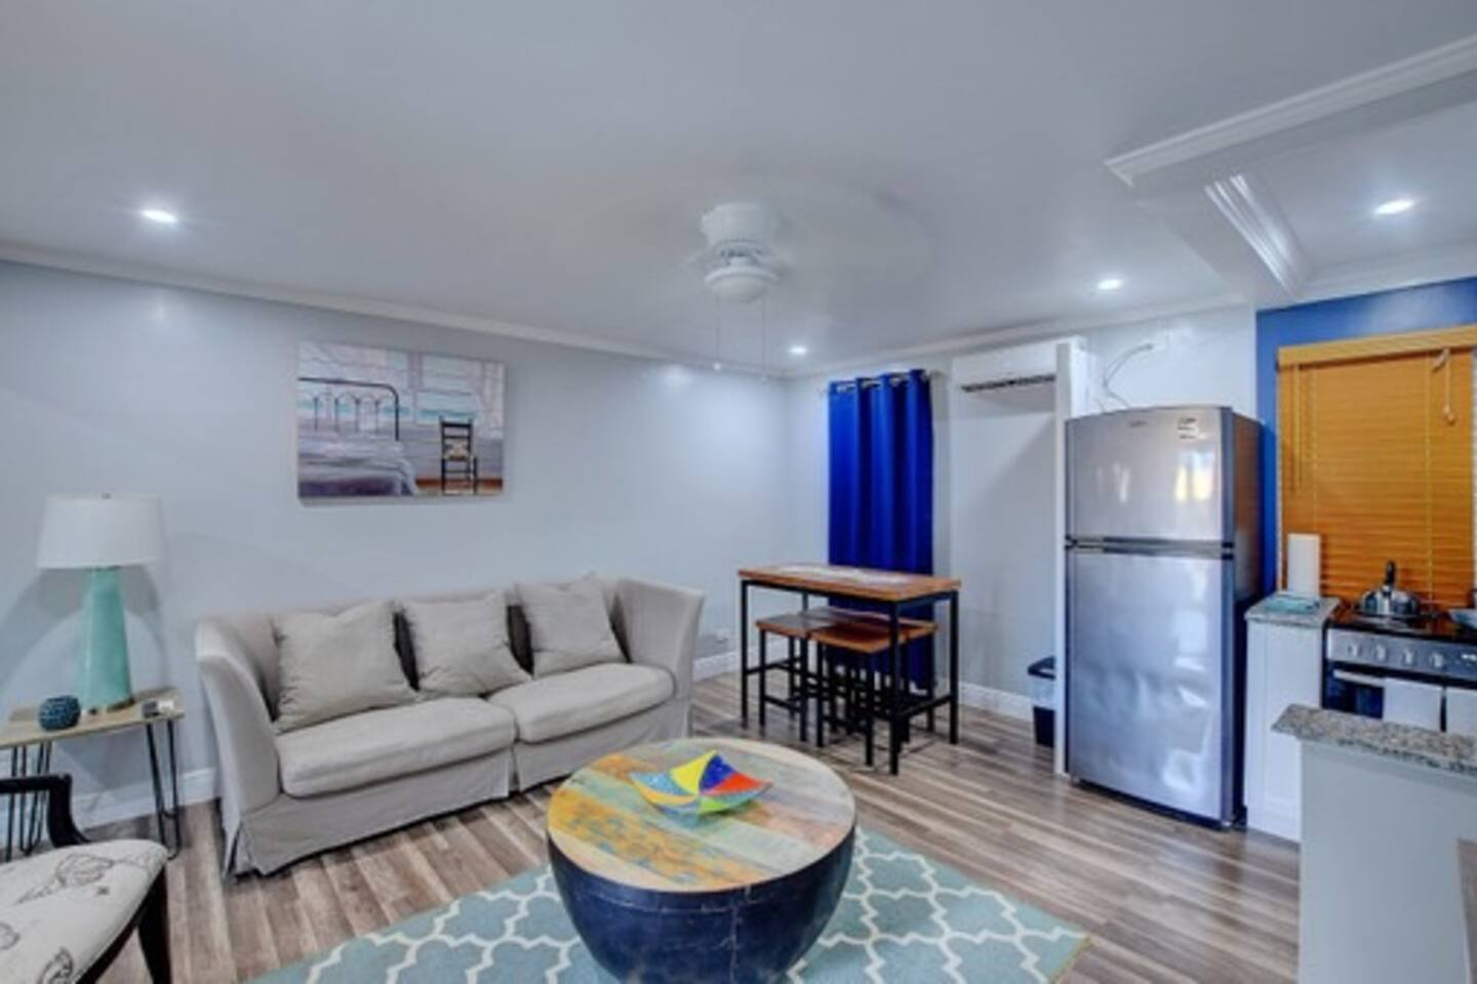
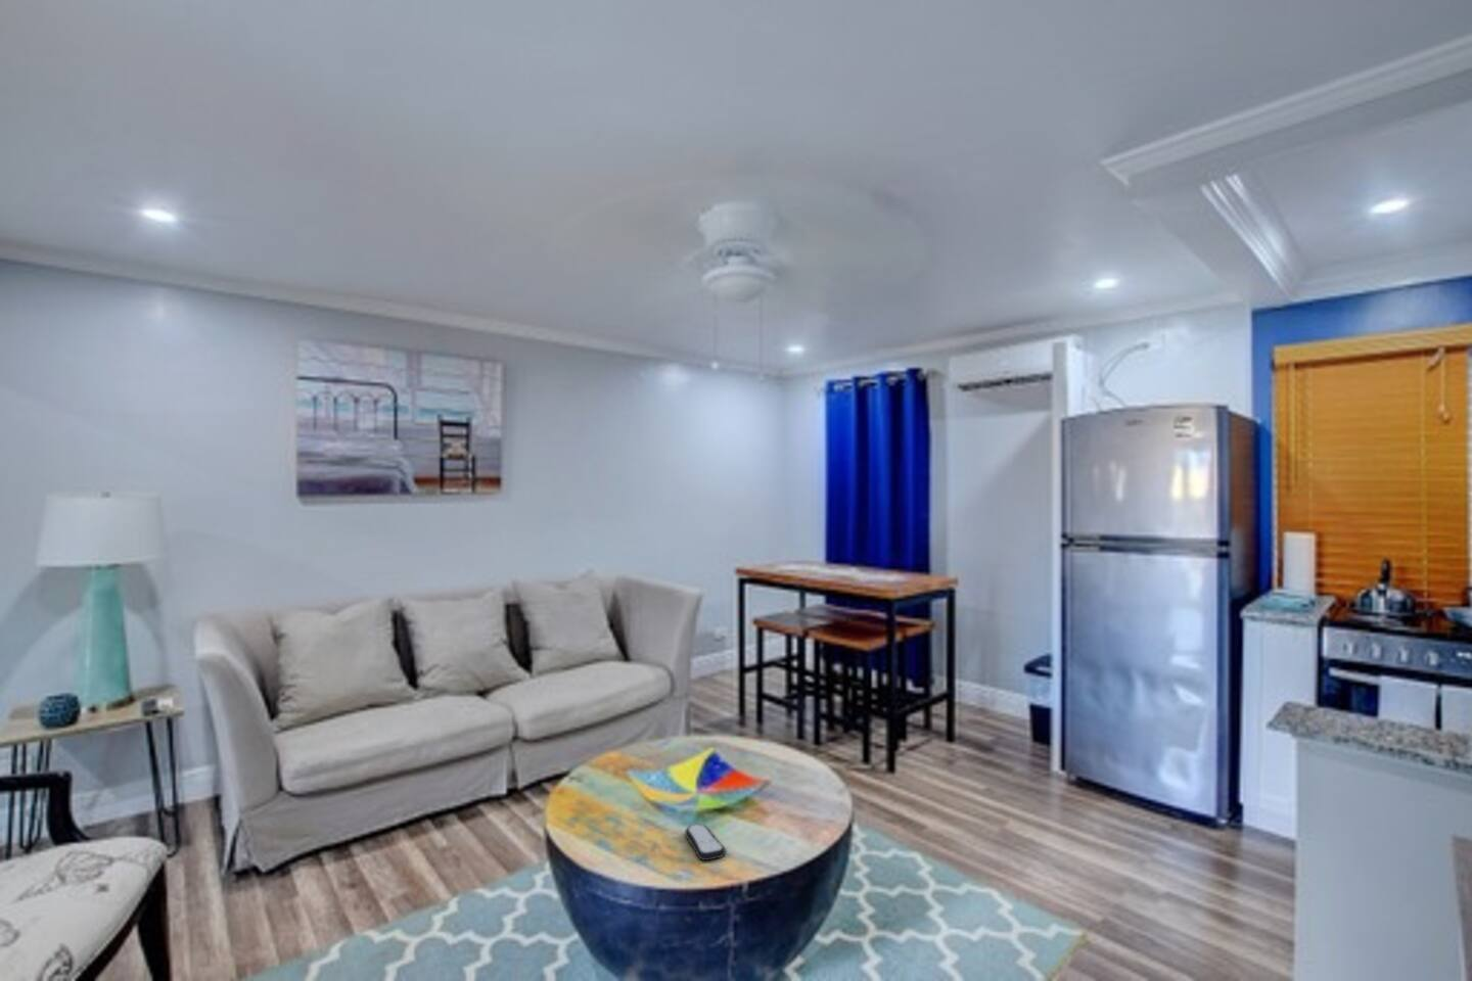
+ remote control [683,823,727,862]
